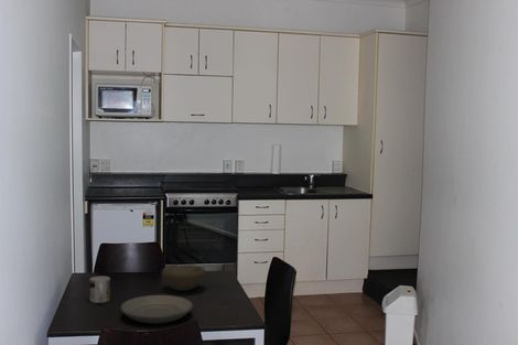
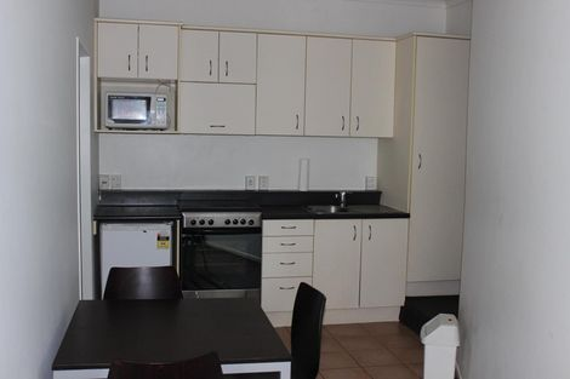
- mug [89,276,111,304]
- plate [120,294,194,325]
- bowl [161,265,207,292]
